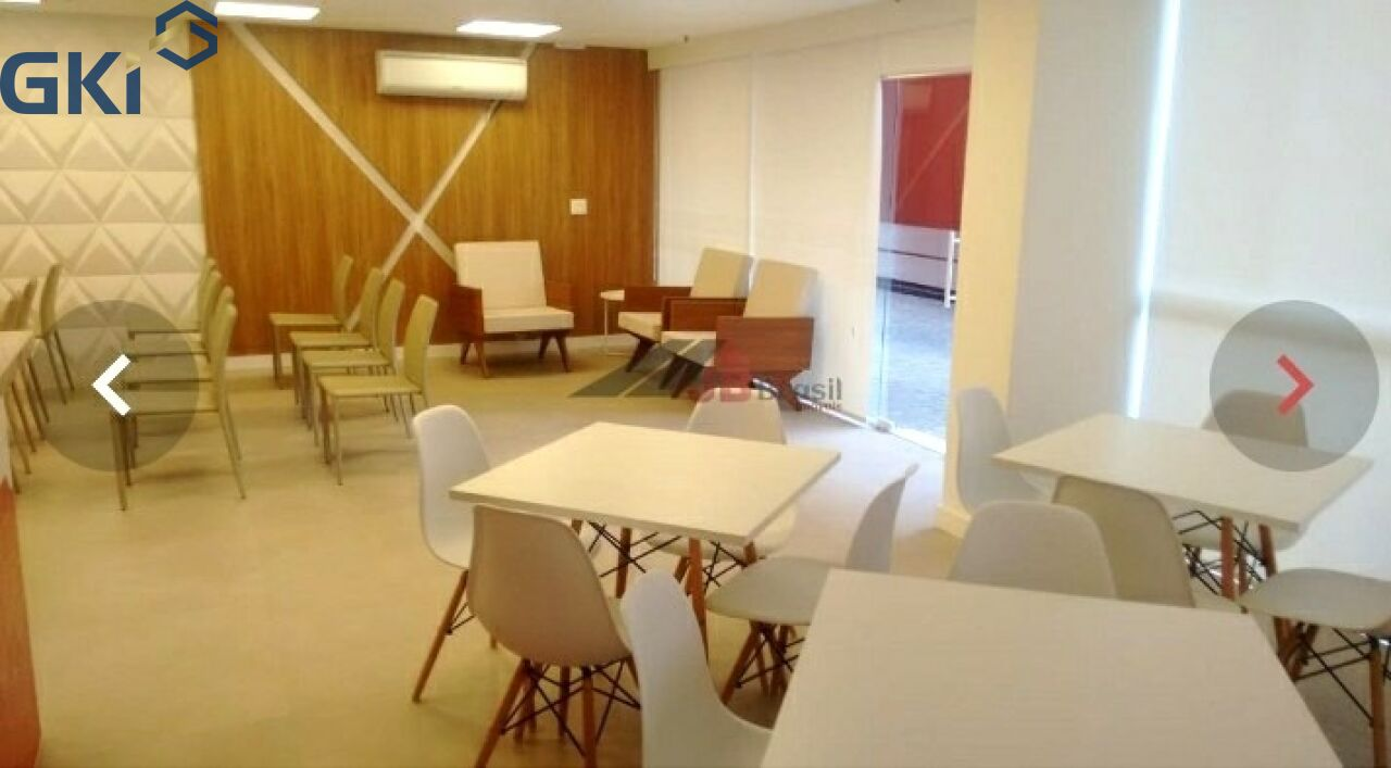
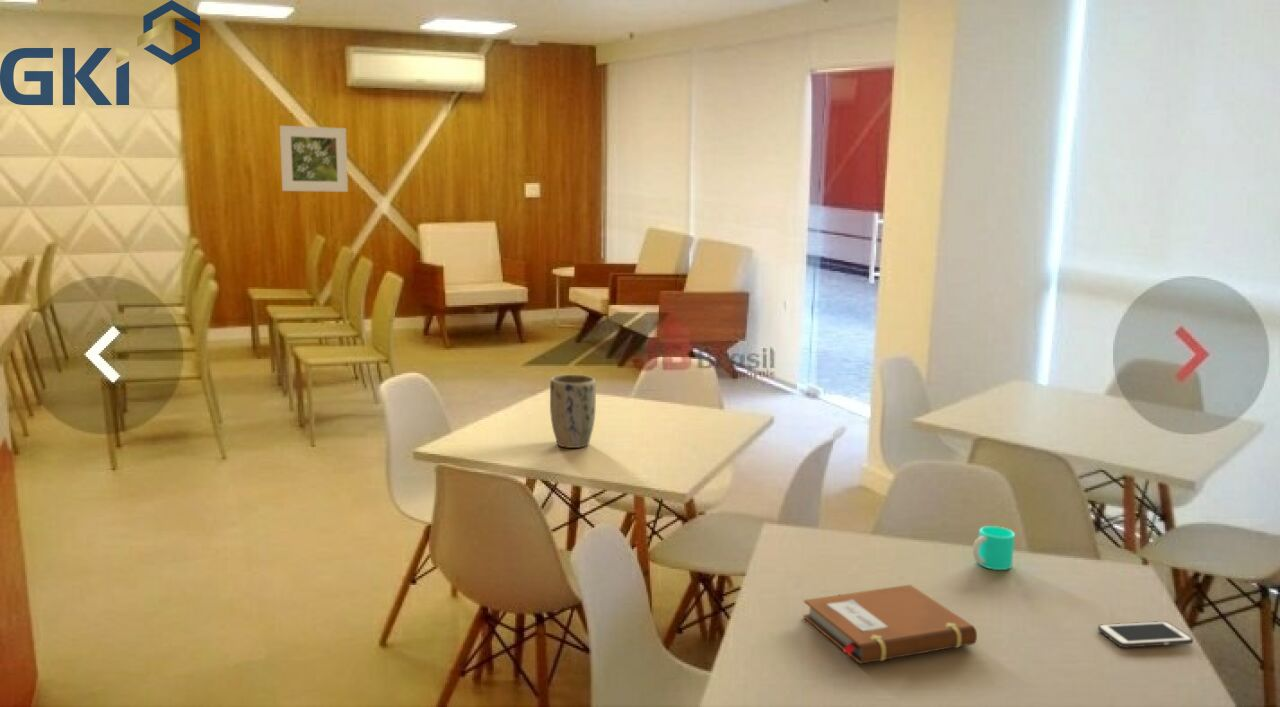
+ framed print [279,125,349,193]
+ notebook [802,584,978,665]
+ plant pot [549,374,597,449]
+ cup [972,525,1016,571]
+ cell phone [1097,620,1194,648]
